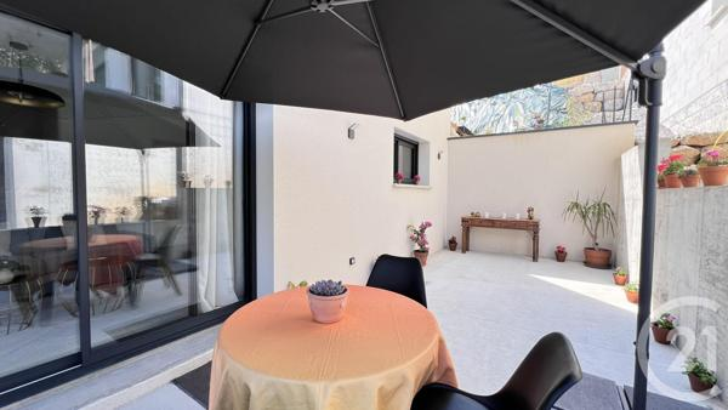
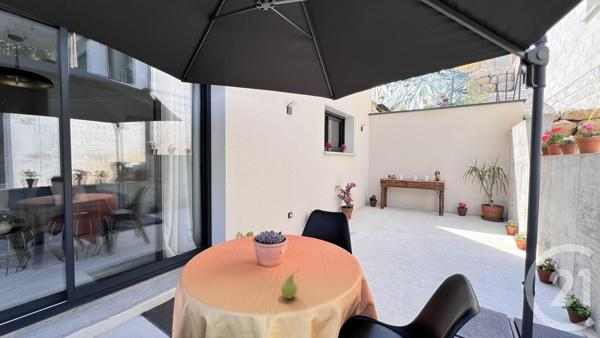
+ fruit [280,269,300,300]
